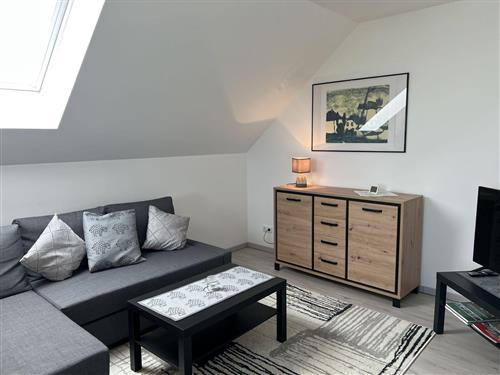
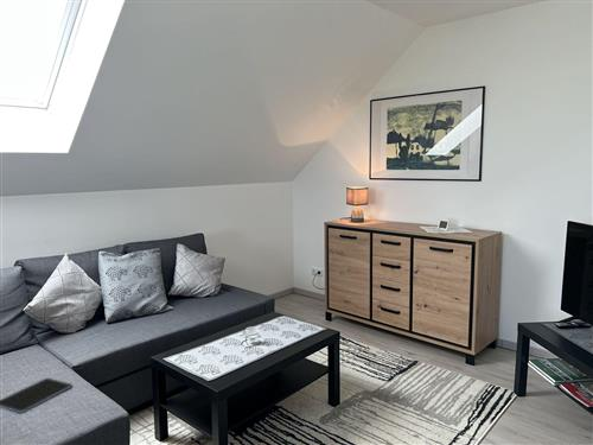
+ tablet [0,377,74,414]
